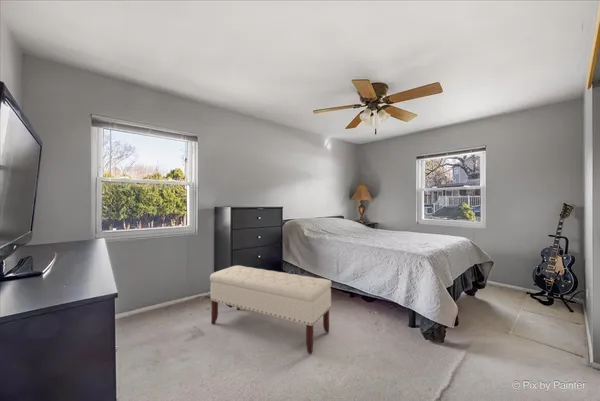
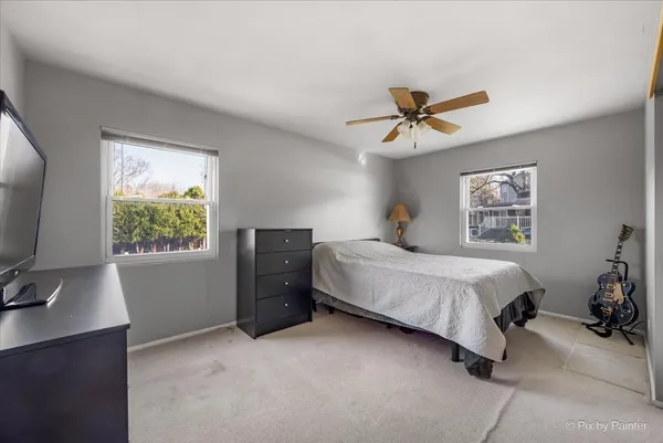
- bench [209,265,332,355]
